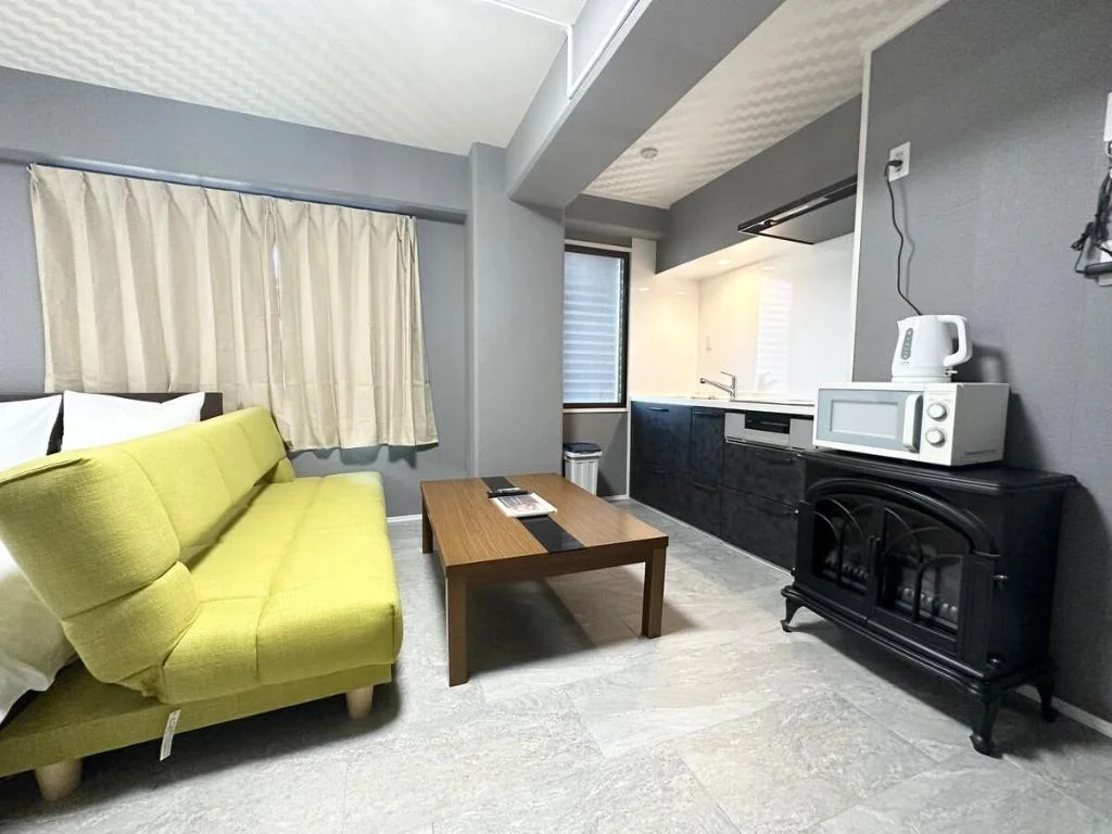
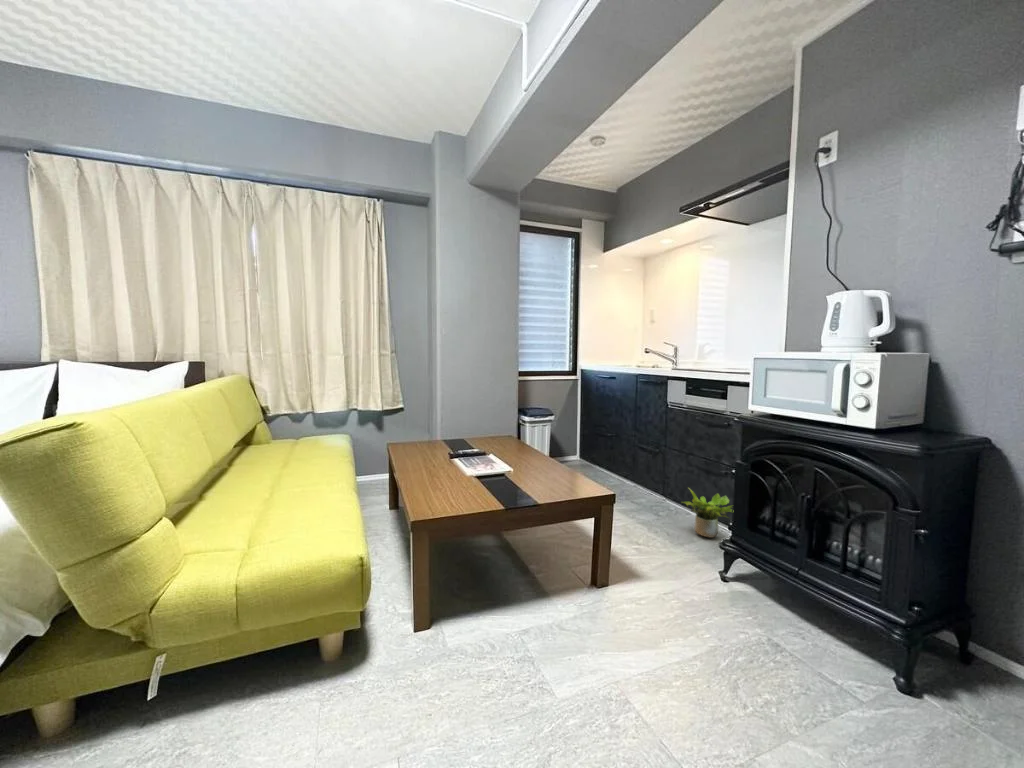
+ potted plant [680,487,733,539]
